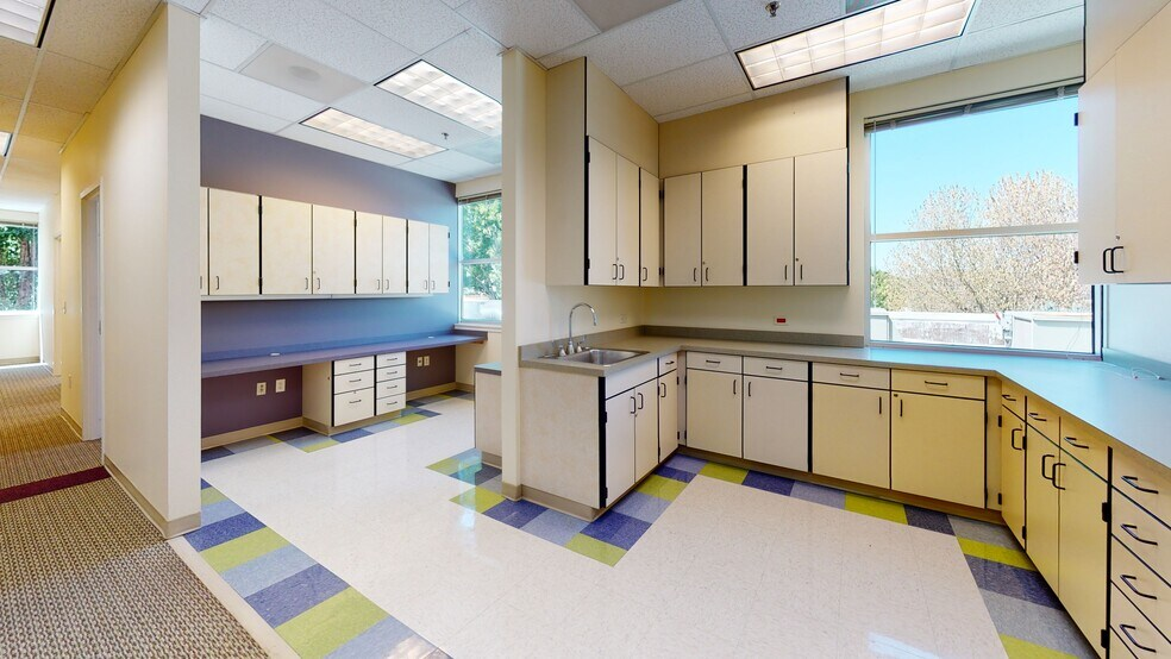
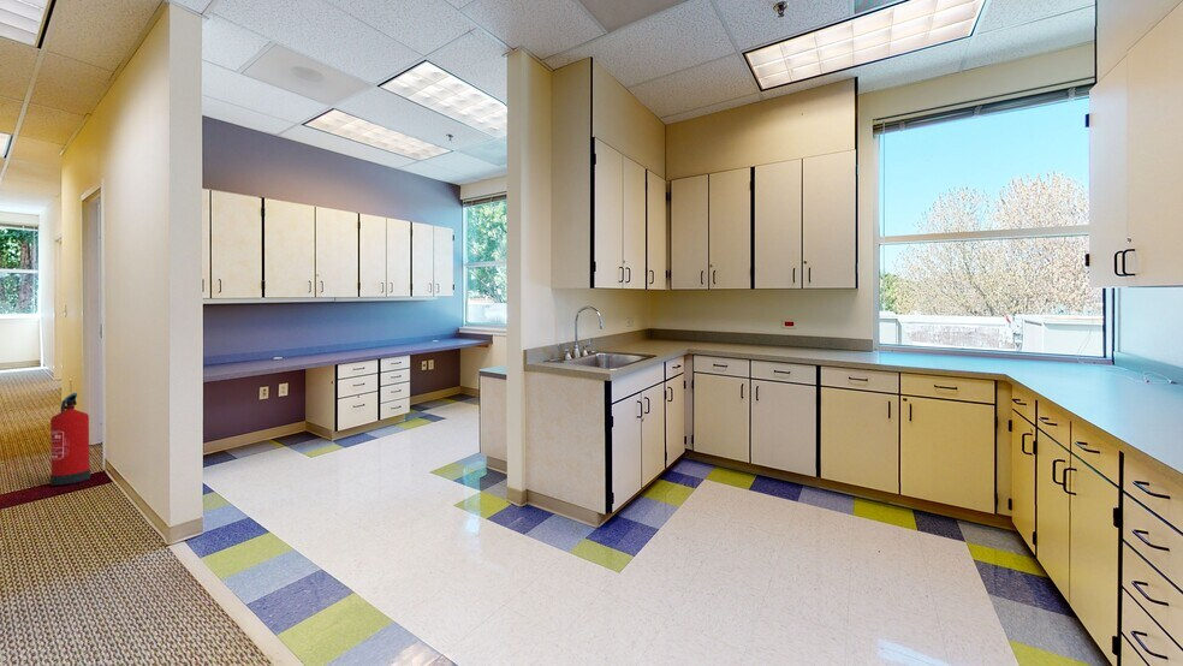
+ fire extinguisher [49,392,91,486]
